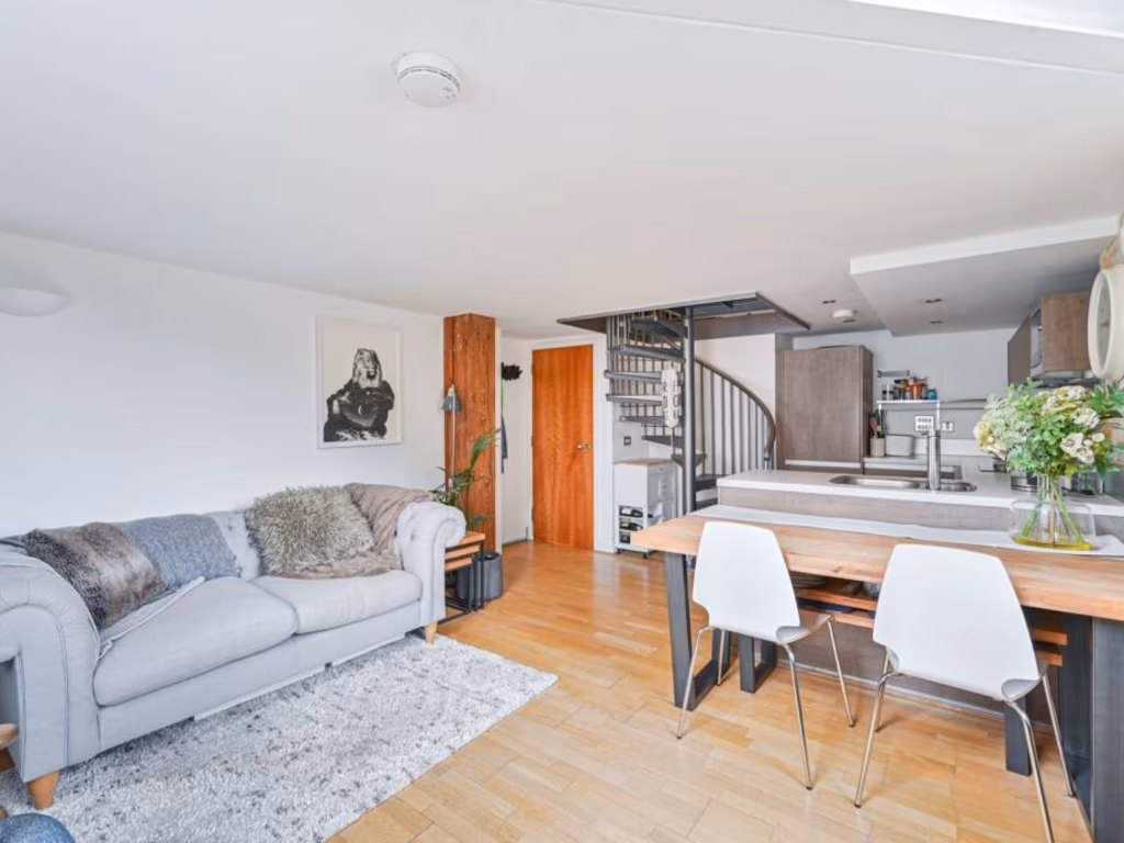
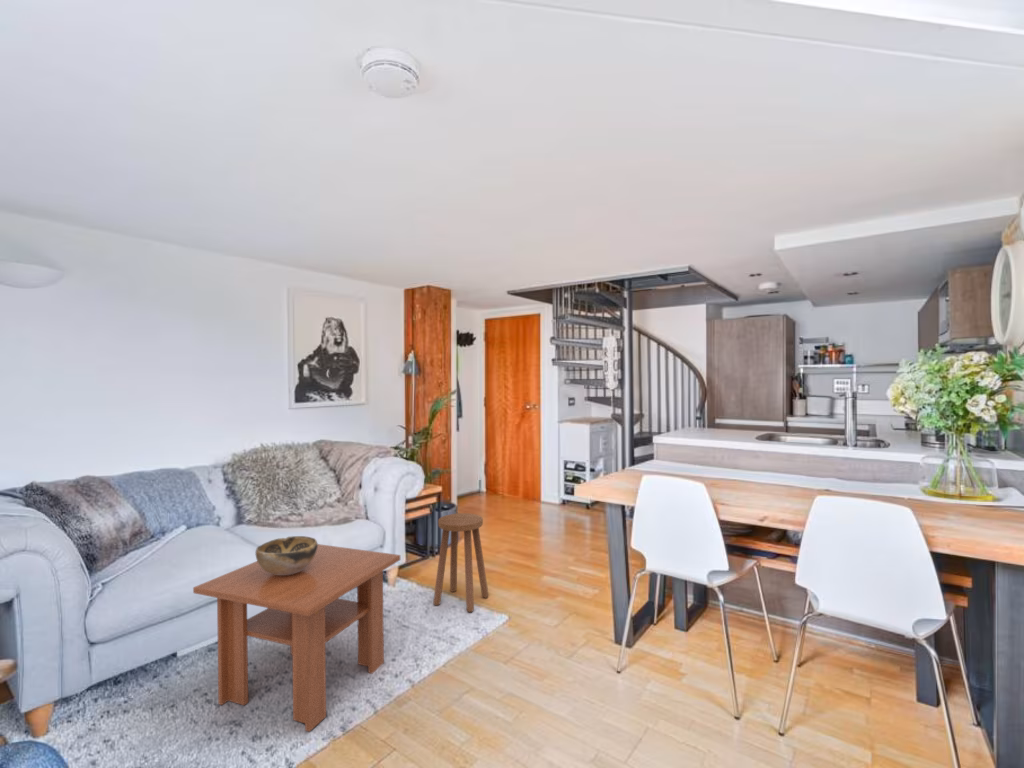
+ coffee table [192,543,401,733]
+ stool [432,512,490,613]
+ decorative bowl [254,535,319,575]
